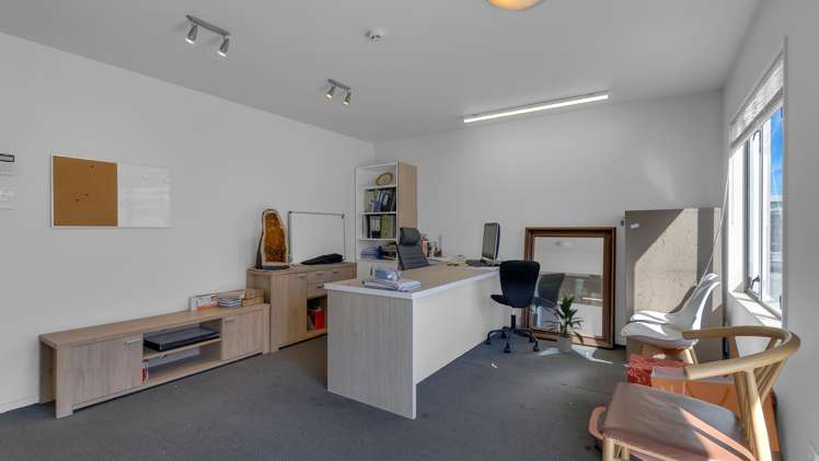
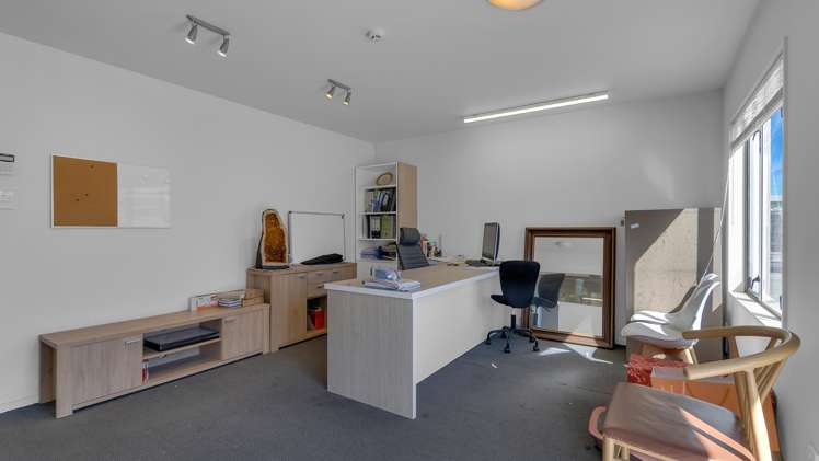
- indoor plant [541,295,586,354]
